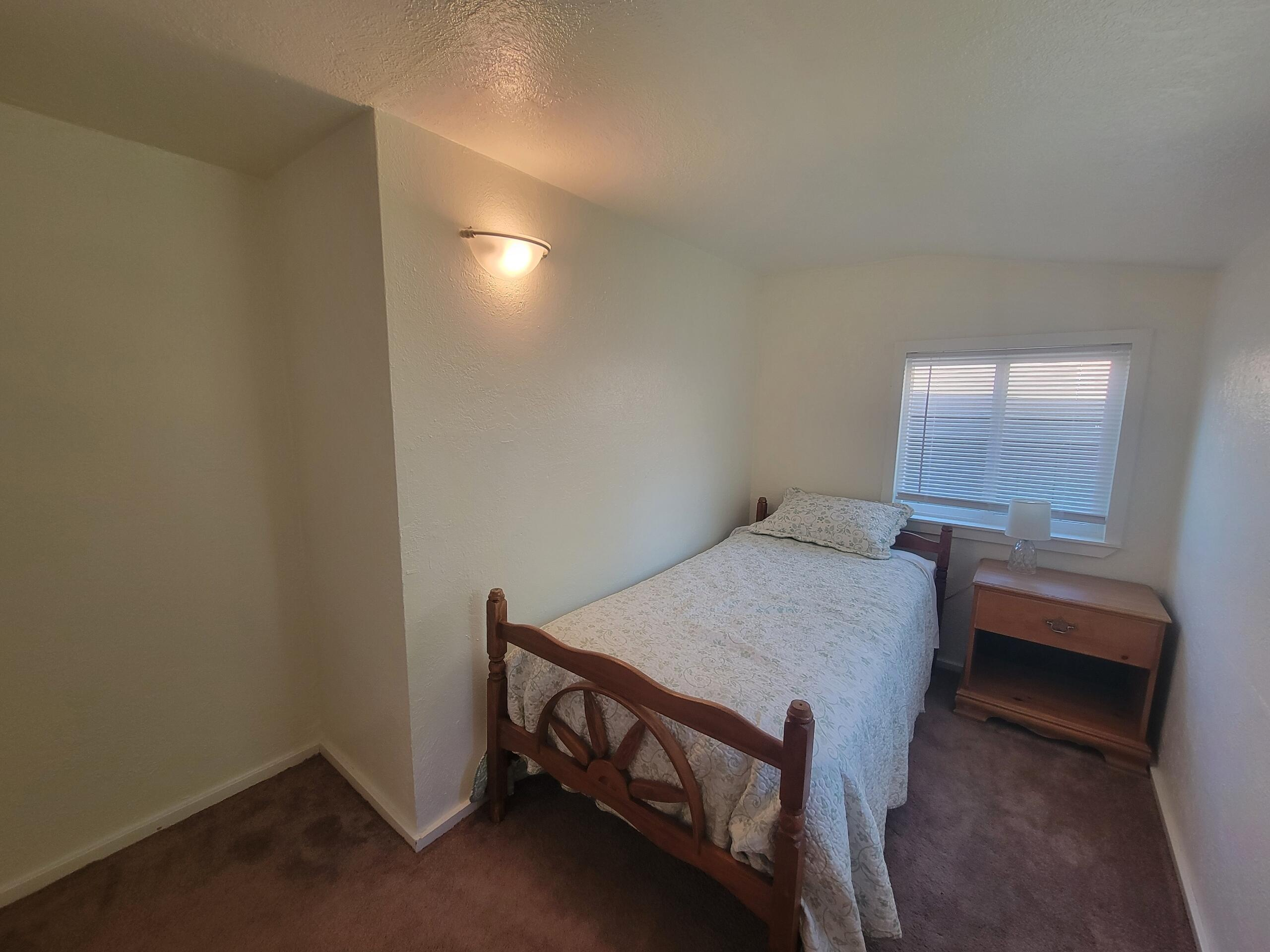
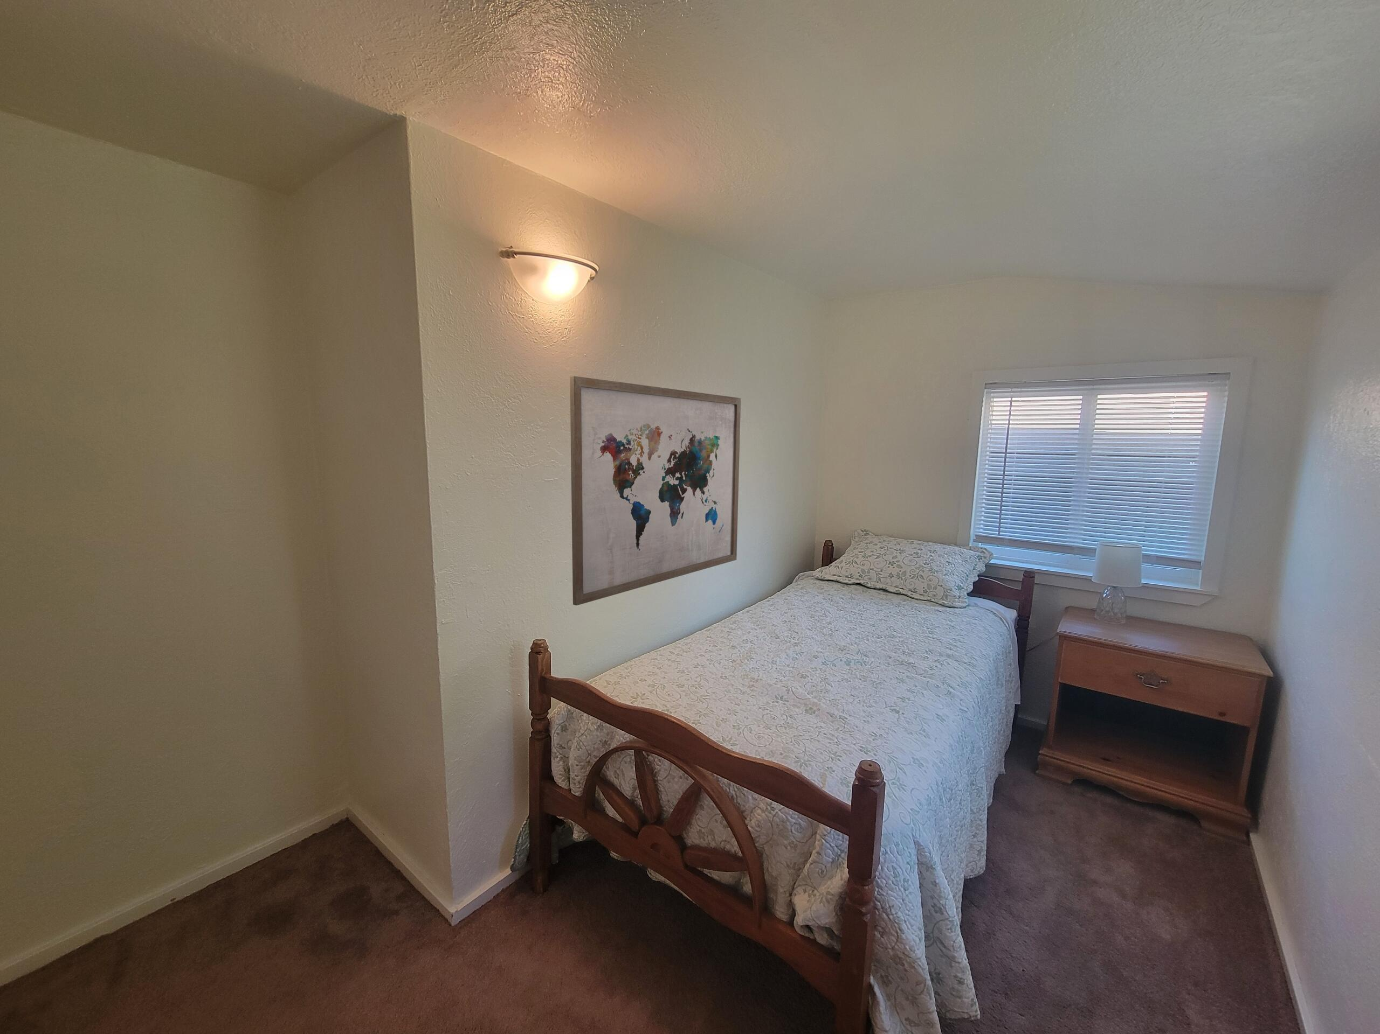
+ wall art [569,376,741,606]
